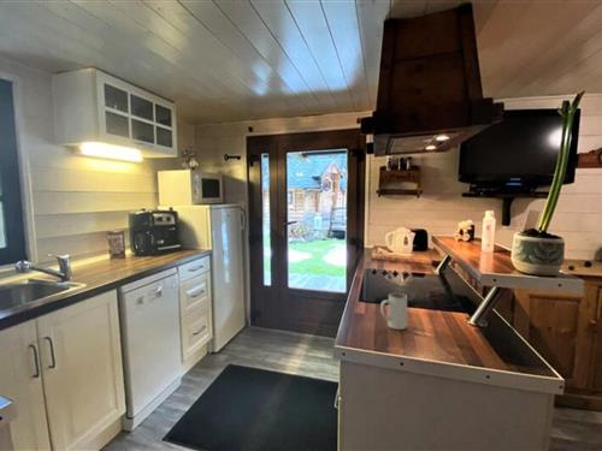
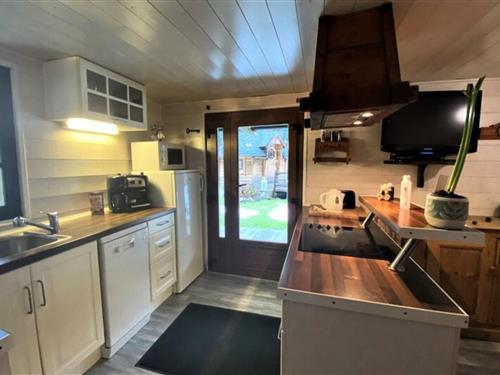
- mug [379,292,408,331]
